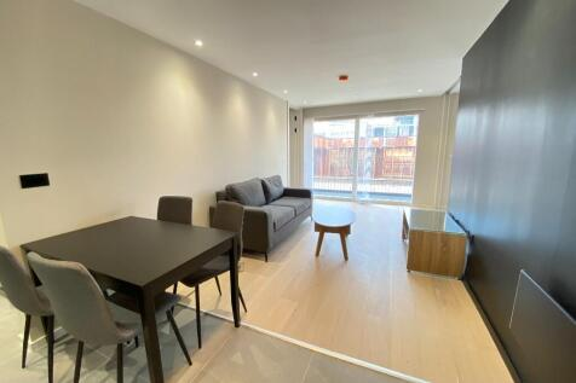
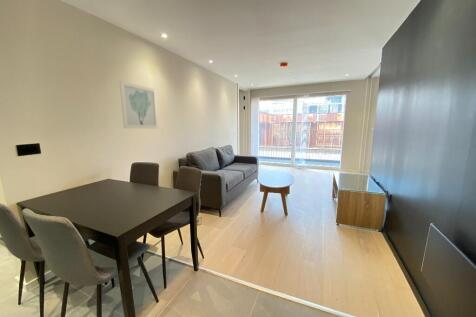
+ wall art [119,80,159,129]
